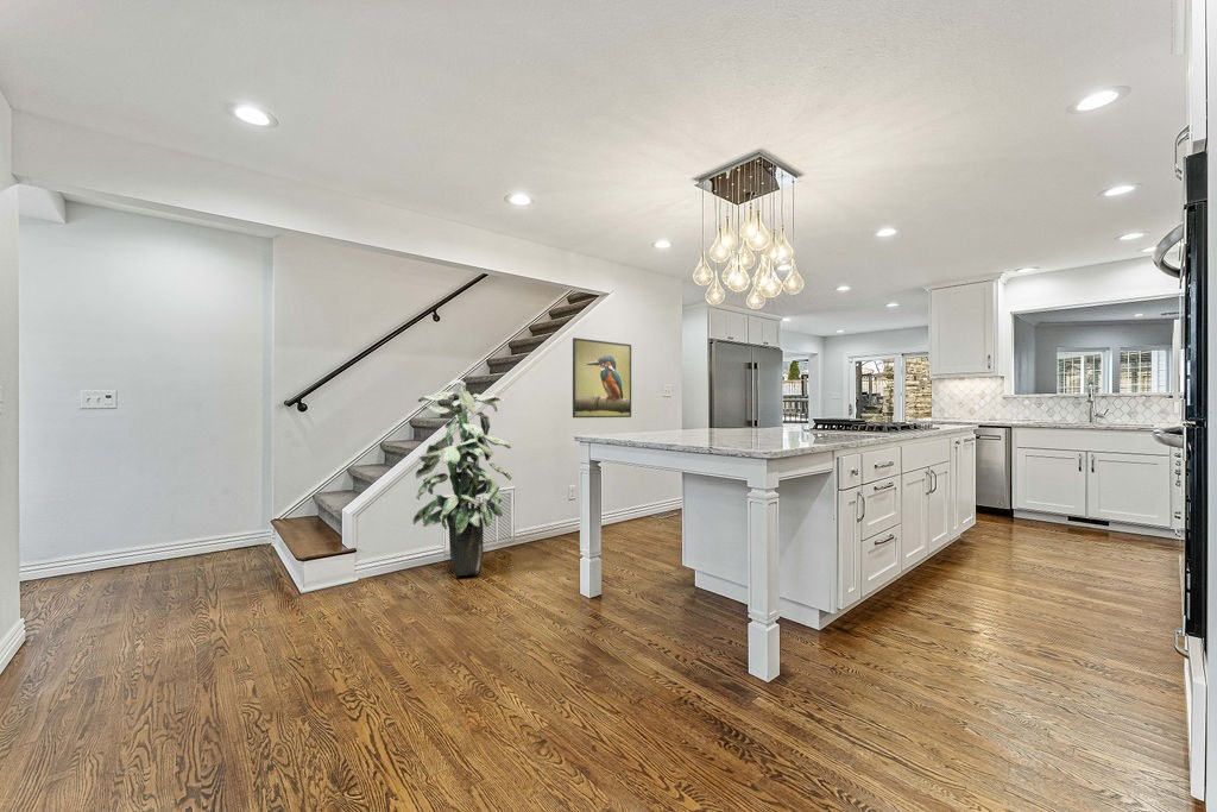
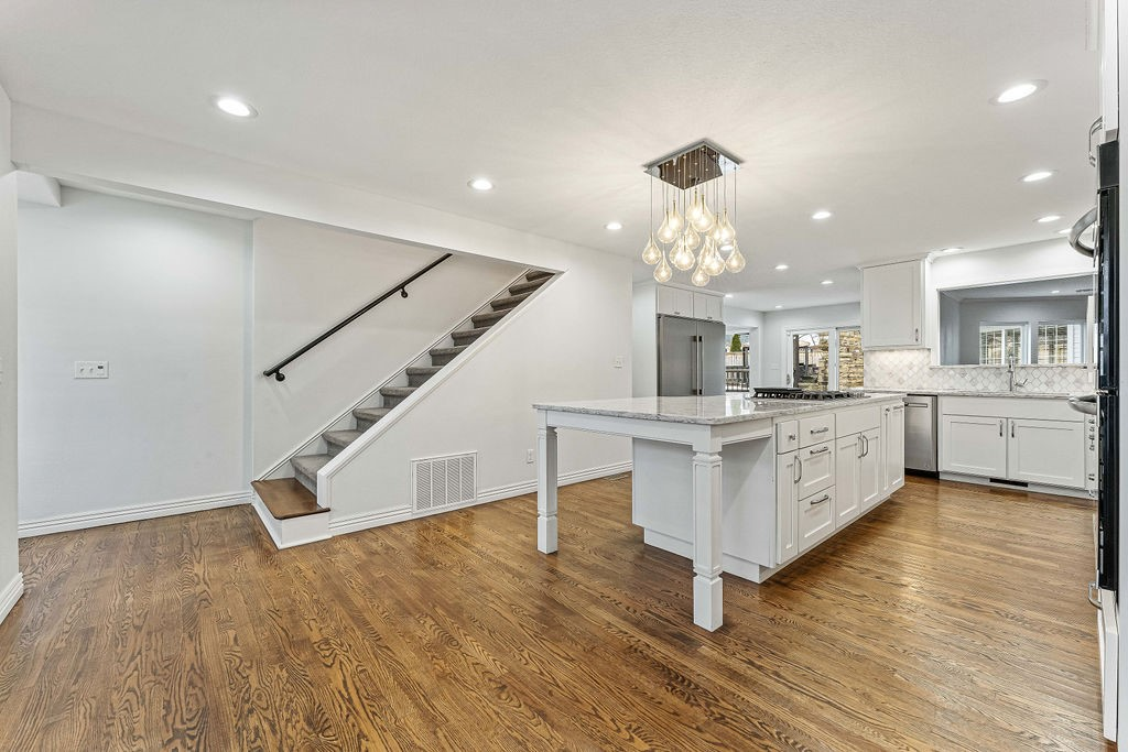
- indoor plant [412,379,512,577]
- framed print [572,336,632,418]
